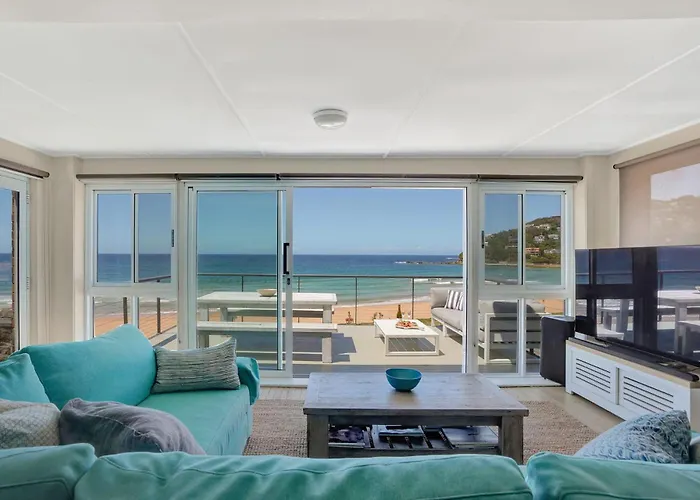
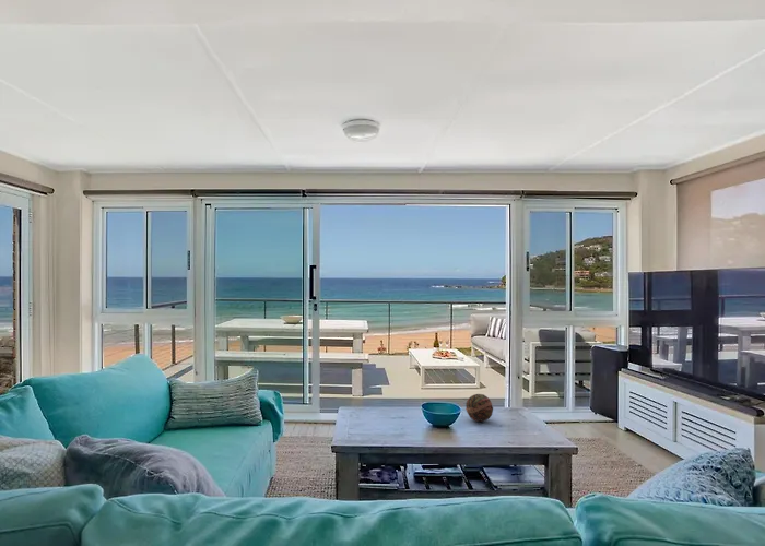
+ decorative ball [464,393,494,423]
